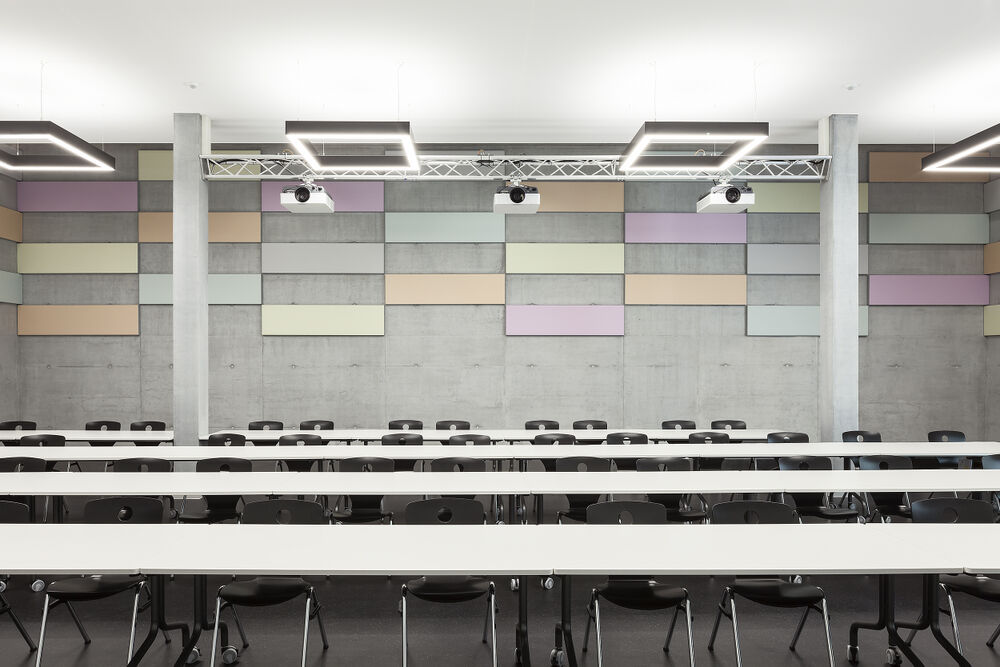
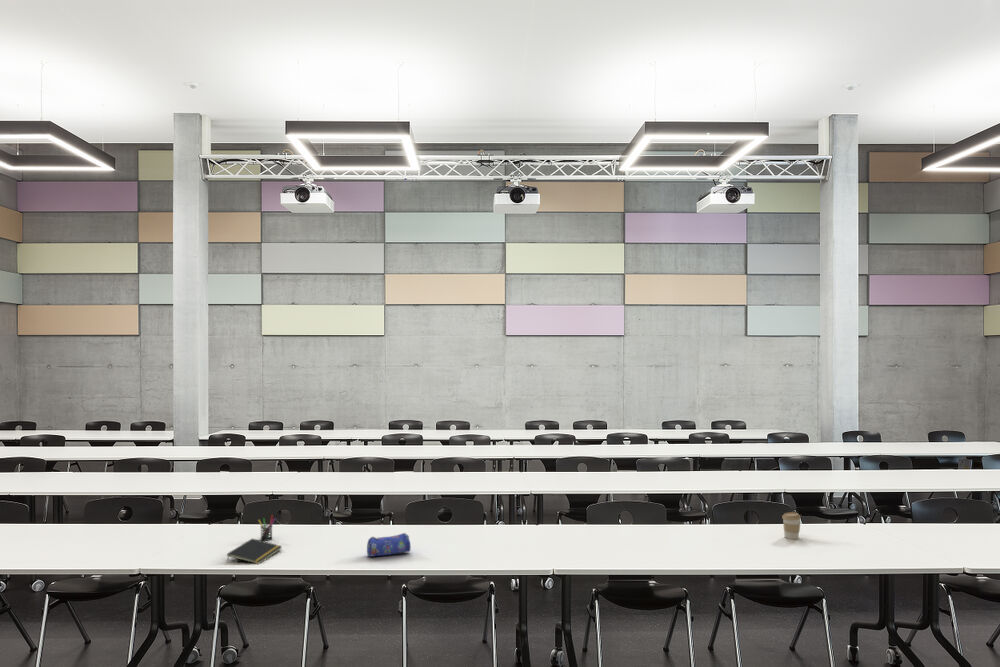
+ pen holder [257,514,277,542]
+ notepad [226,538,283,565]
+ coffee cup [781,512,802,540]
+ pencil case [366,532,412,558]
